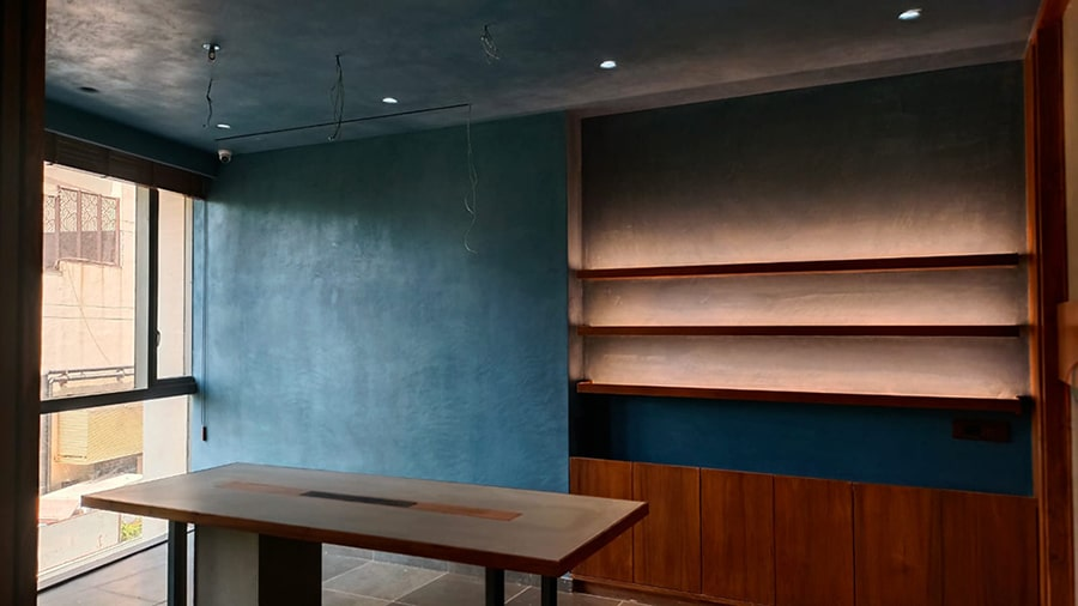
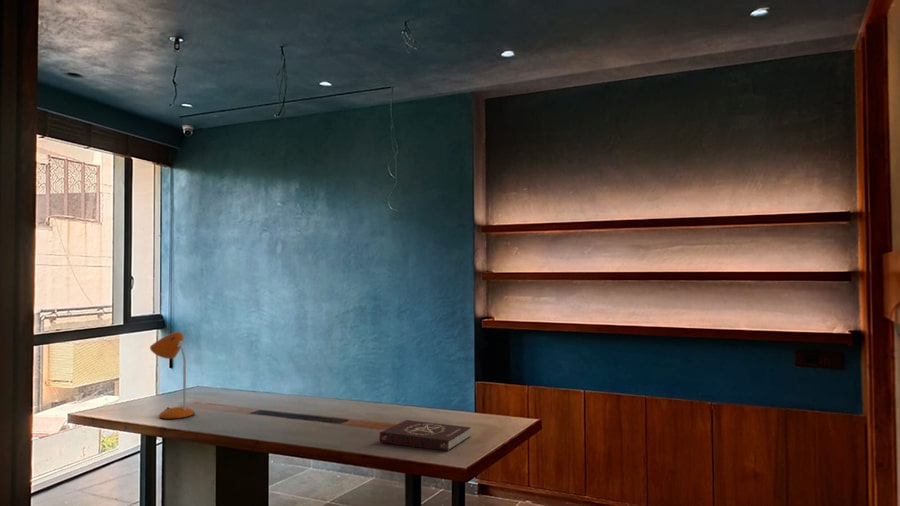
+ desk lamp [149,331,195,420]
+ book [379,419,471,452]
